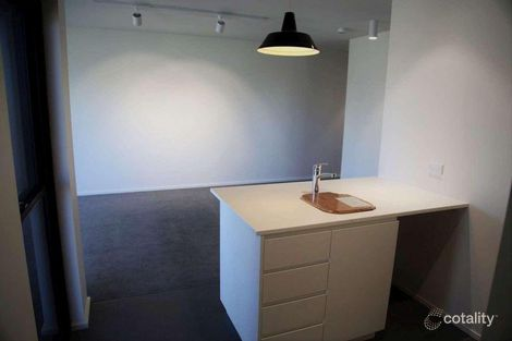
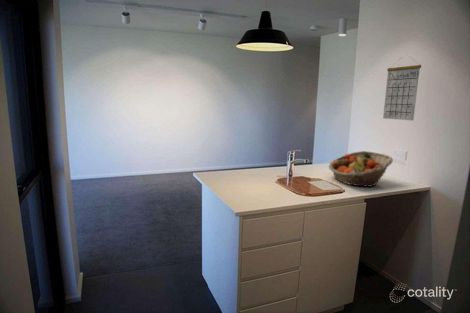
+ fruit basket [327,150,394,188]
+ calendar [382,55,422,121]
